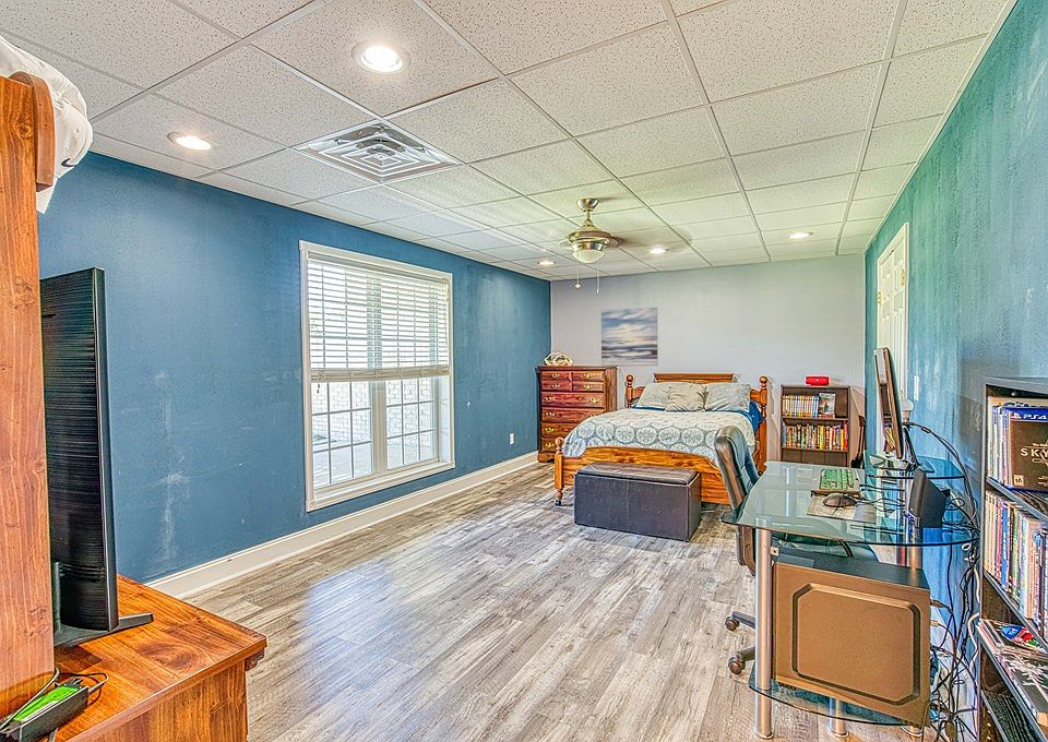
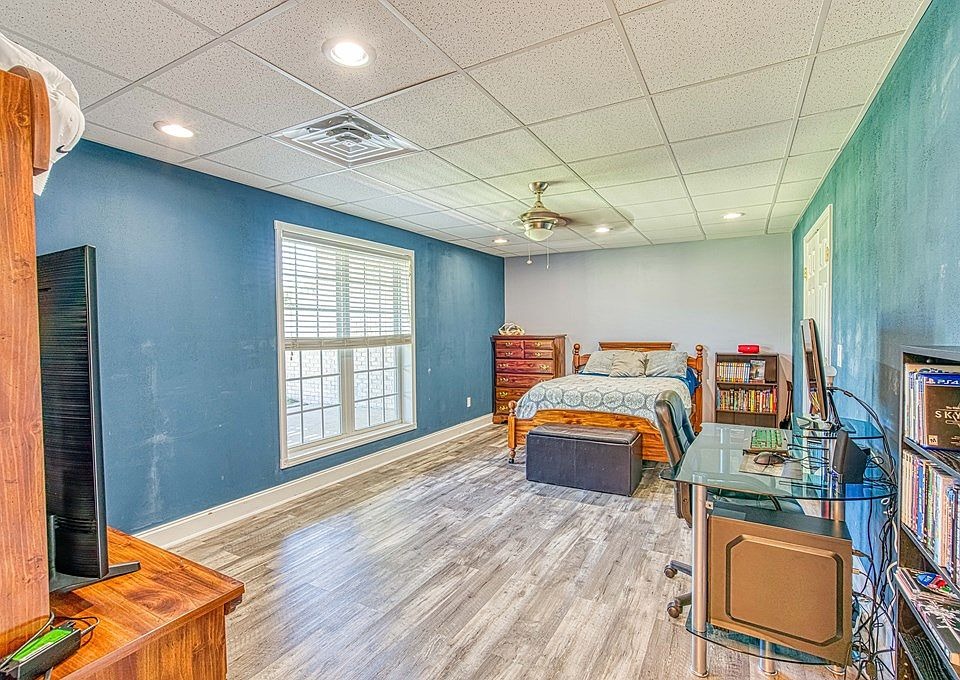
- wall art [600,307,658,368]
